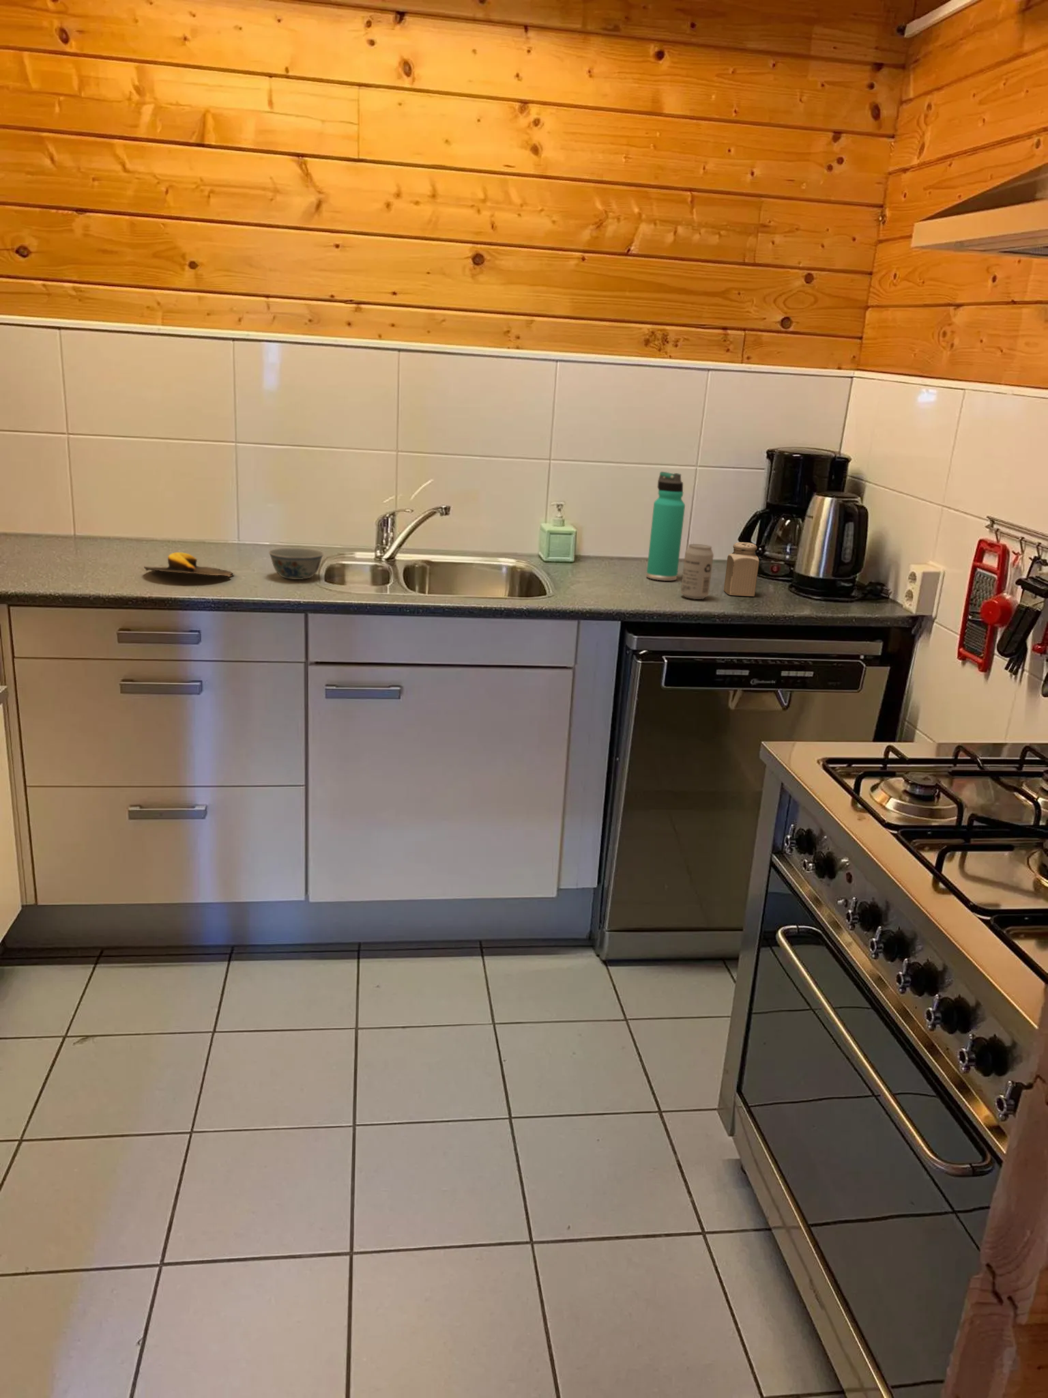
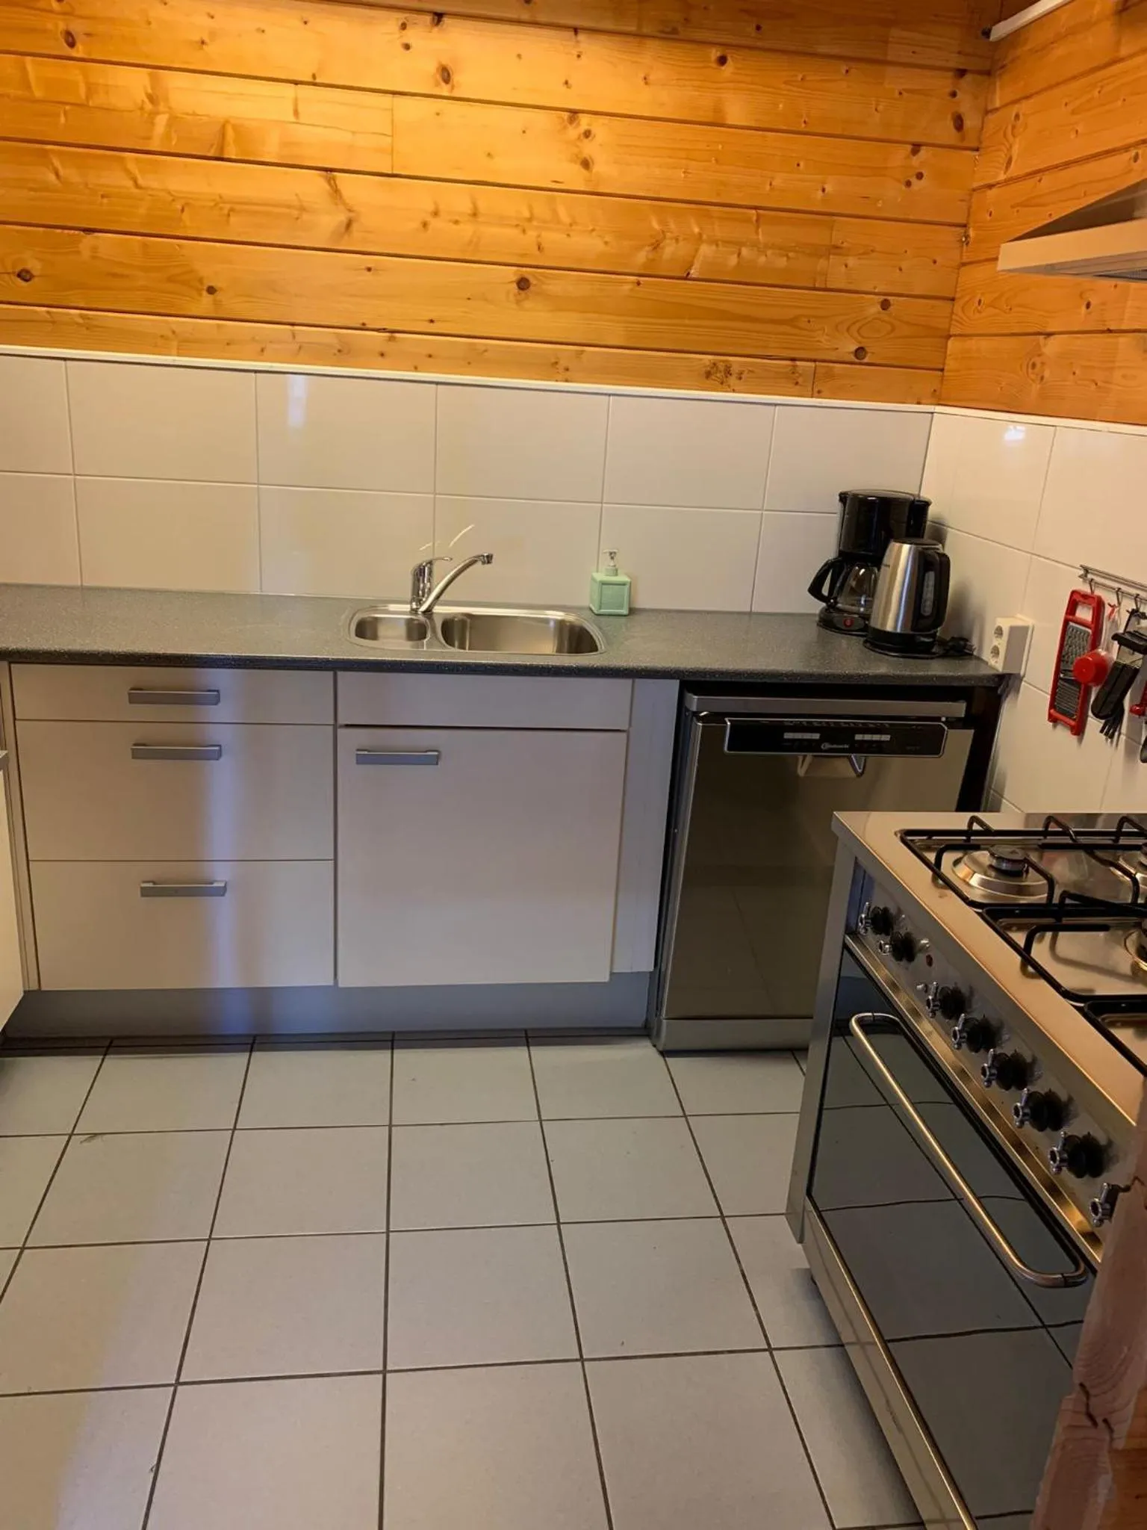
- salt shaker [723,542,760,597]
- banana [143,551,234,578]
- bowl [269,547,324,580]
- beverage can [680,544,714,600]
- thermos bottle [645,471,686,581]
